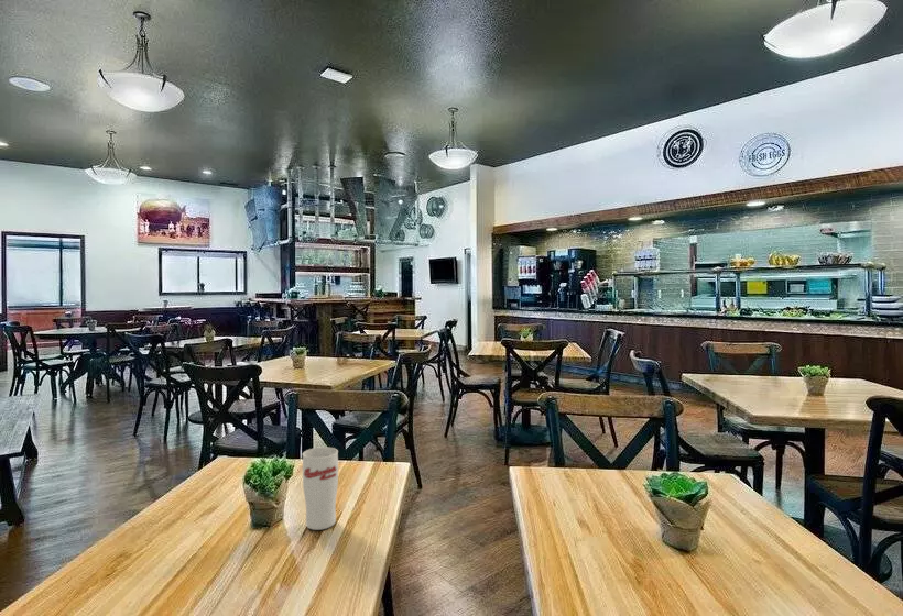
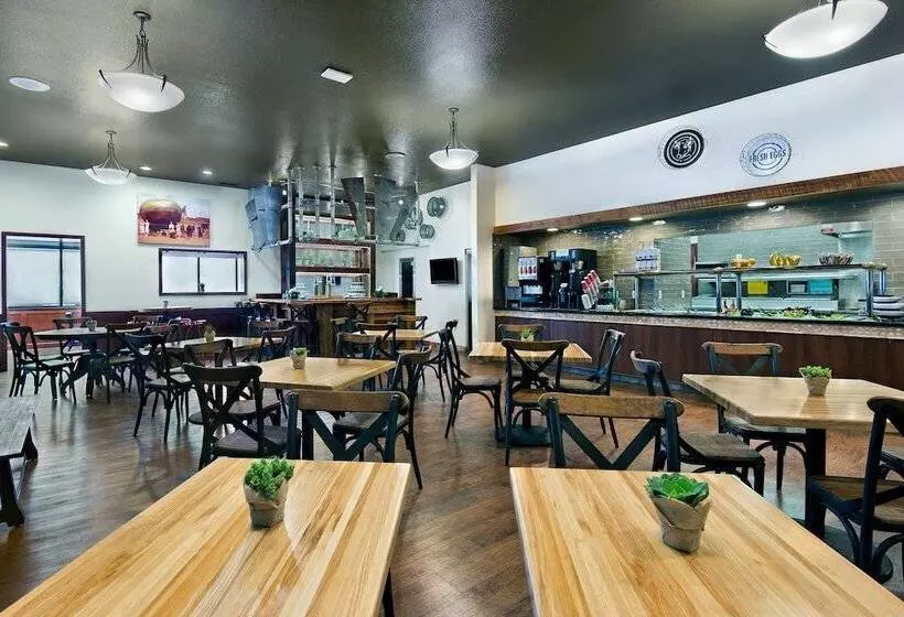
- cup [302,446,339,531]
